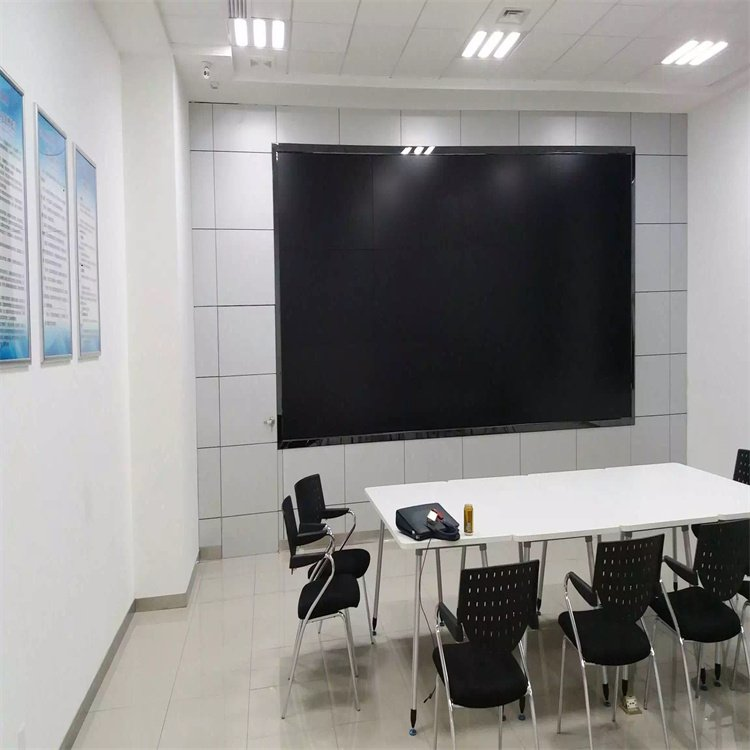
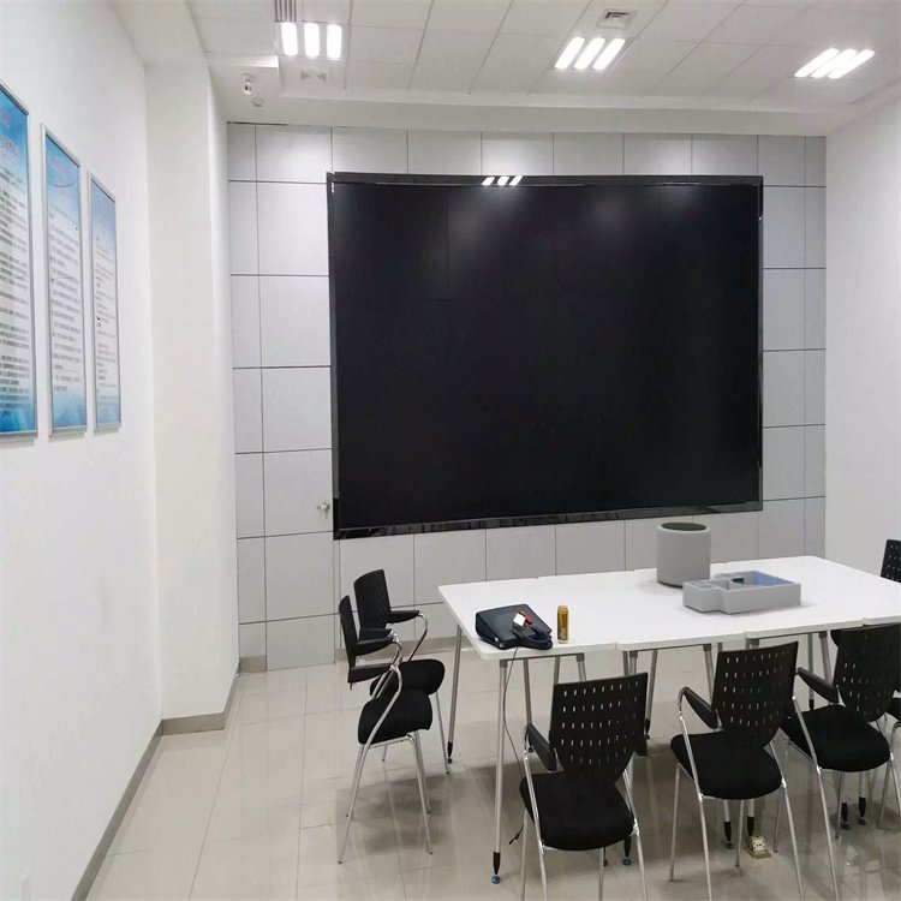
+ plant pot [656,521,712,589]
+ desk organizer [681,569,802,615]
